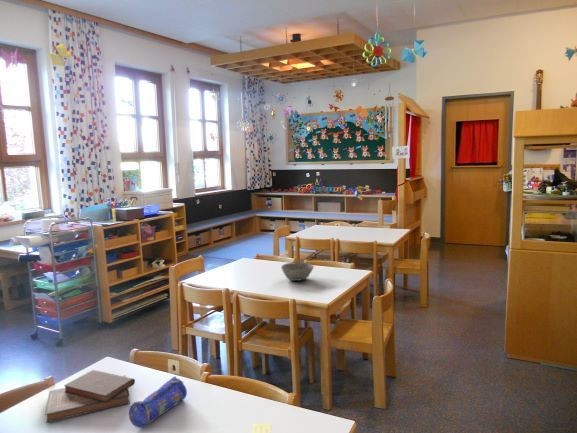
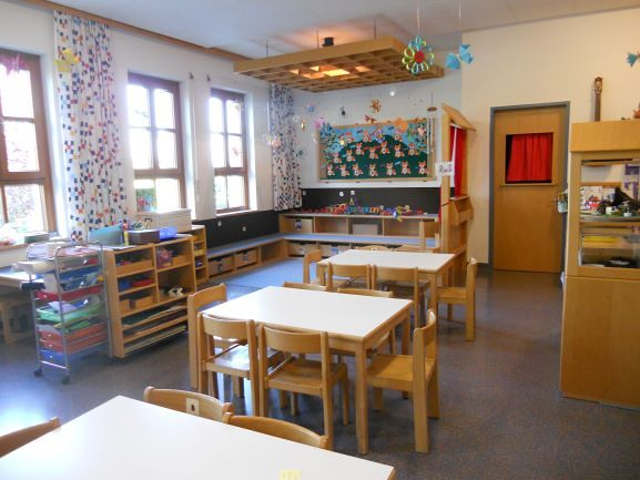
- bowl [280,261,315,282]
- pencil case [128,375,188,429]
- diary [44,369,136,423]
